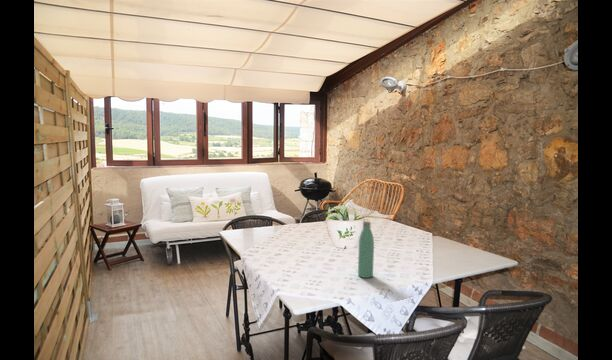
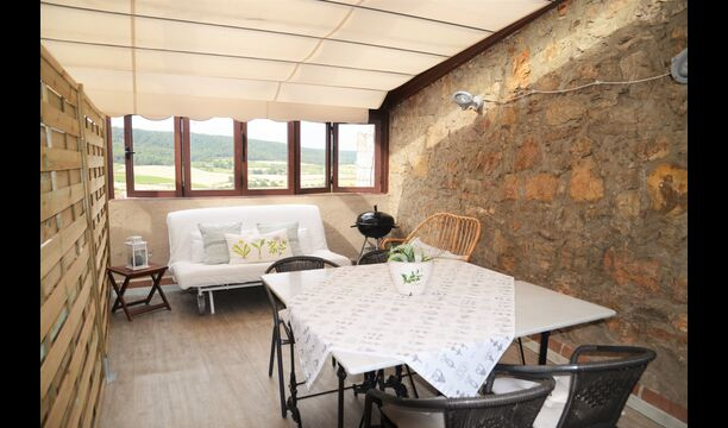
- bottle [357,220,375,279]
